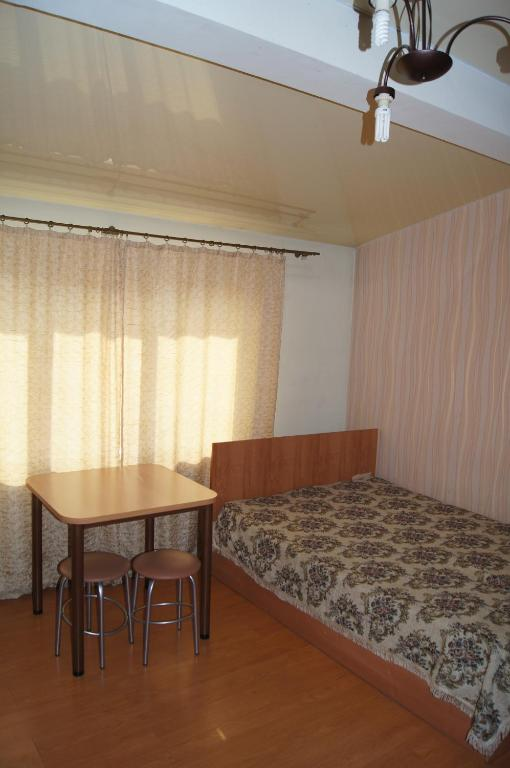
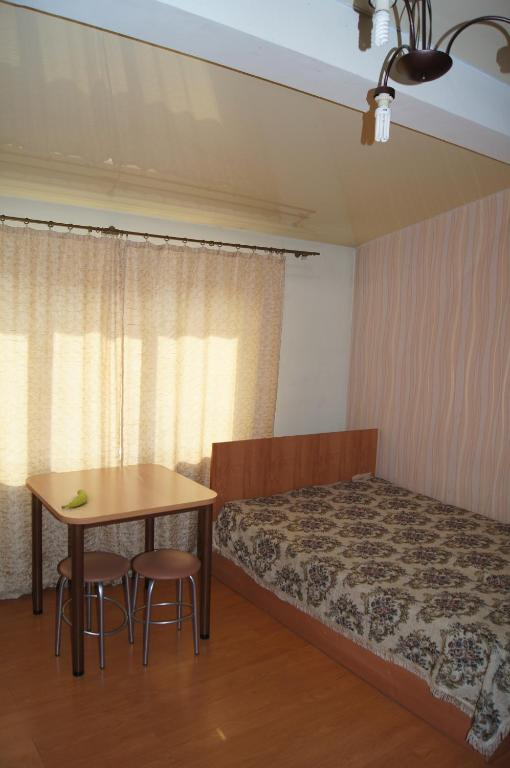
+ fruit [60,489,89,510]
